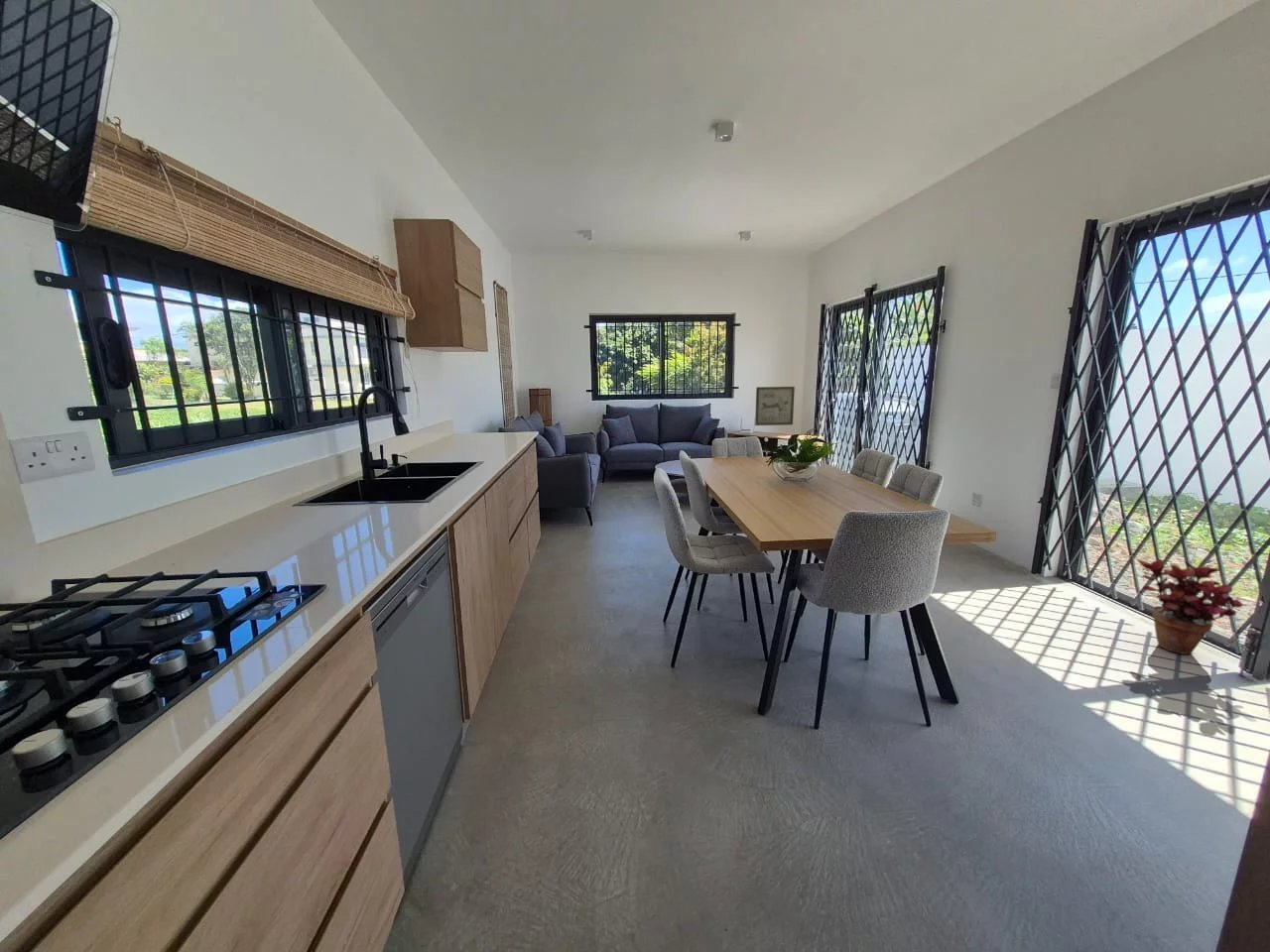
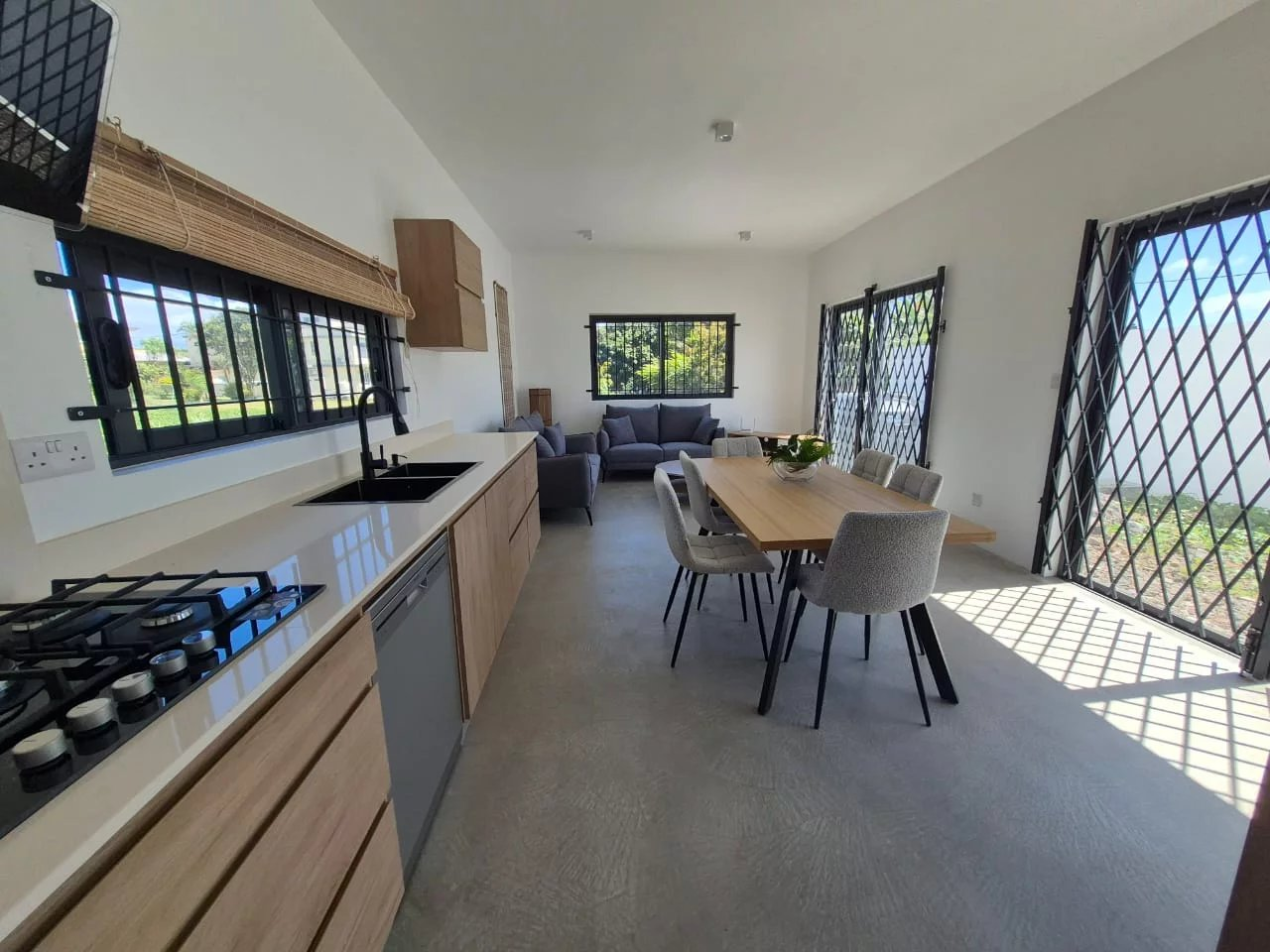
- potted plant [1136,558,1254,655]
- wall art [754,386,796,426]
